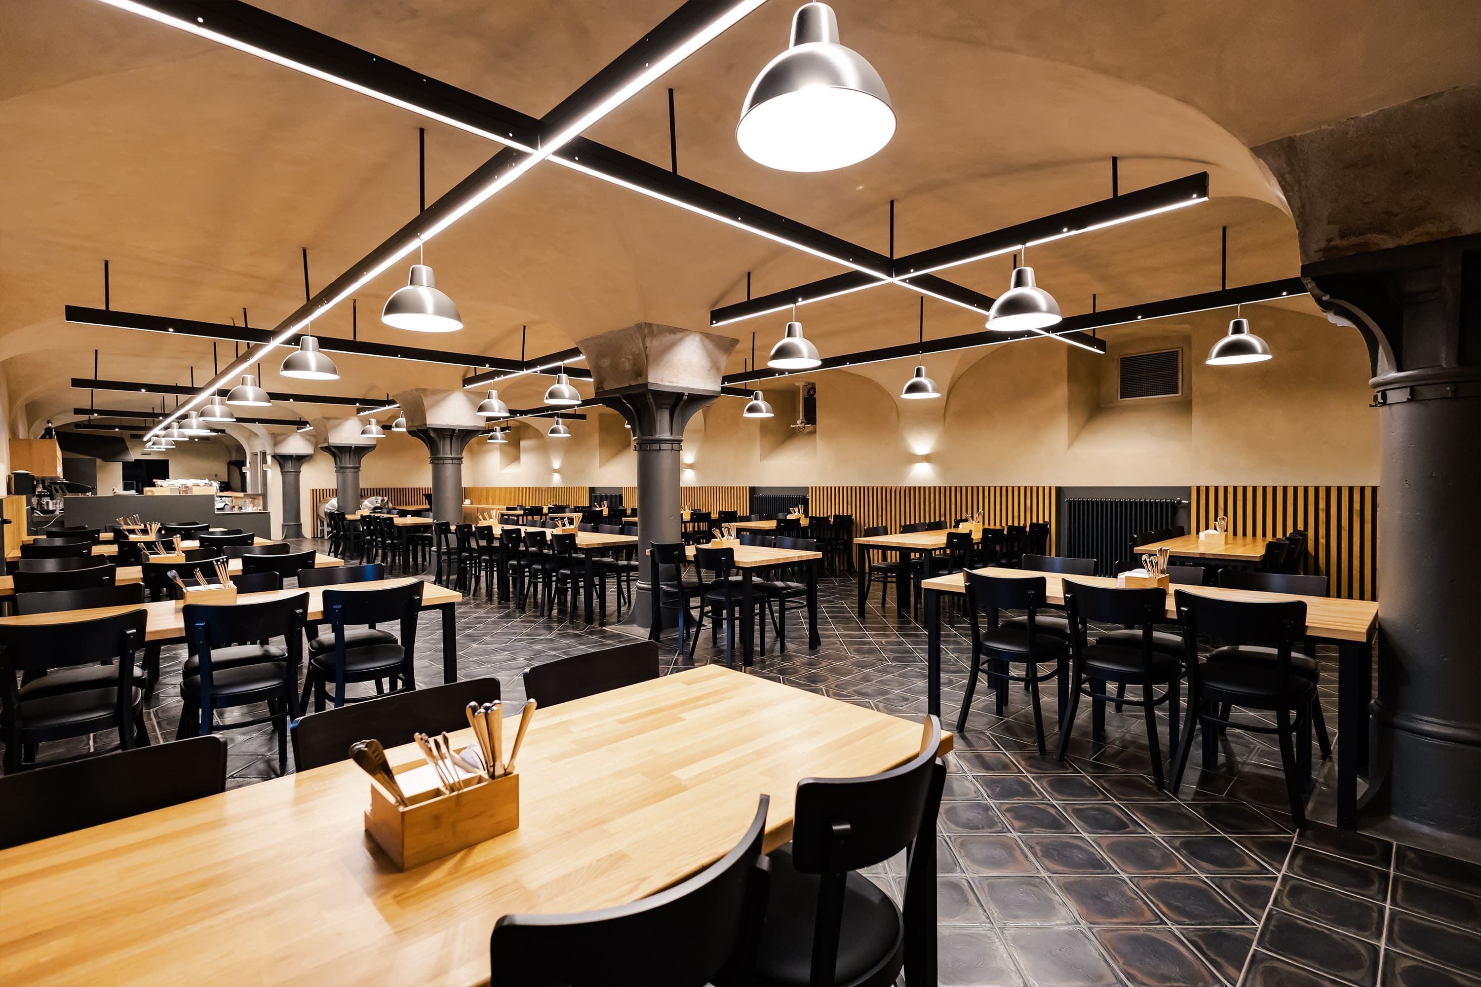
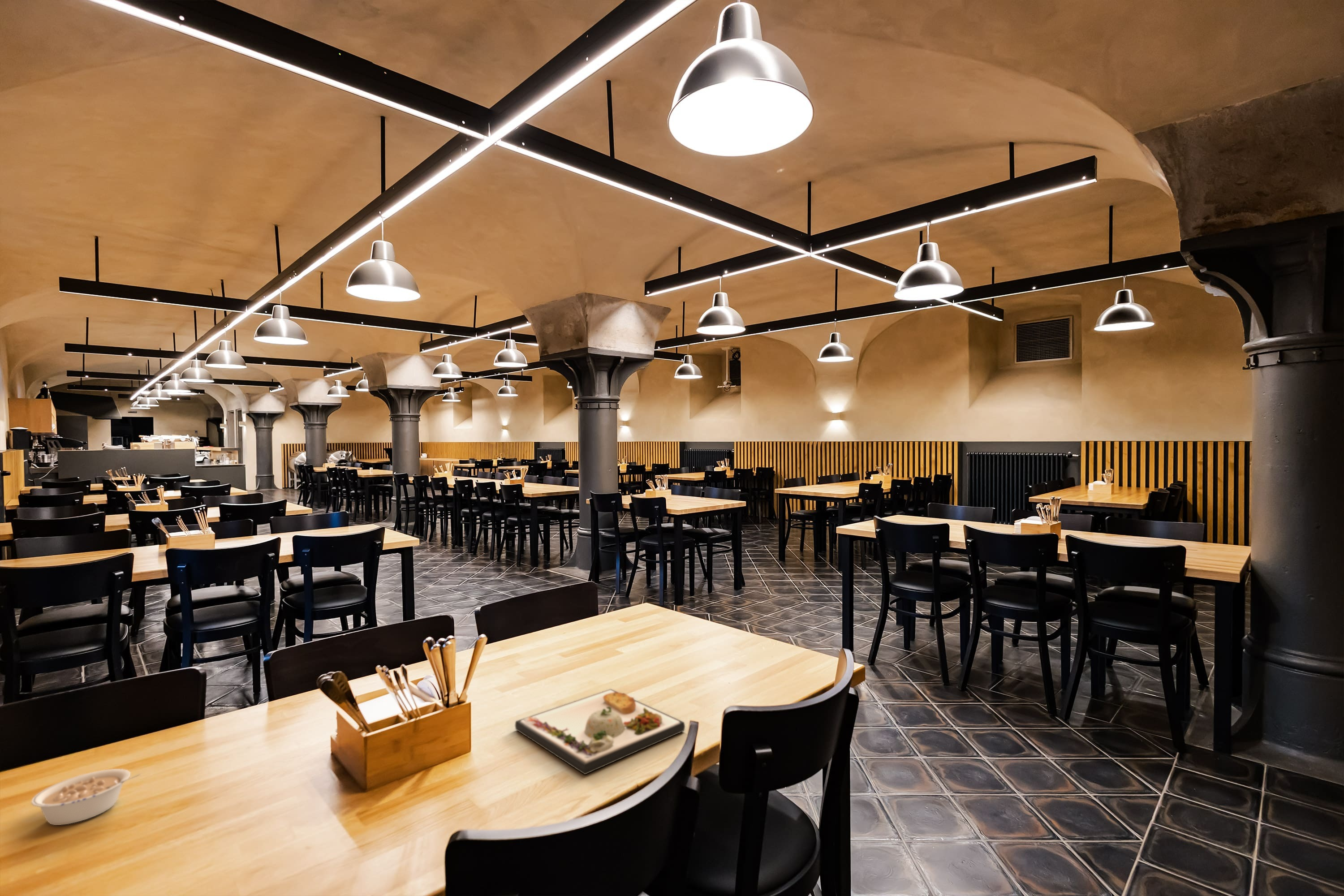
+ dinner plate [514,689,685,775]
+ legume [30,768,142,826]
